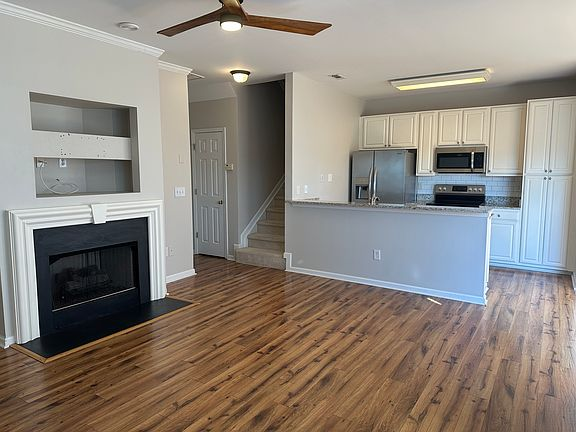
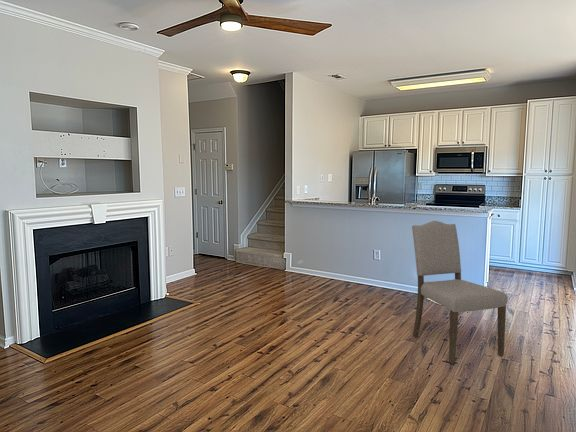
+ chair [411,220,509,365]
